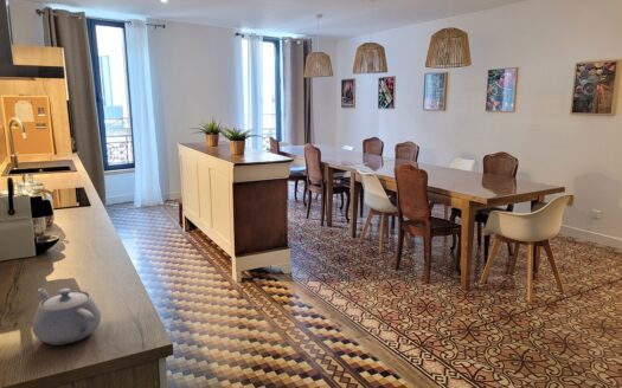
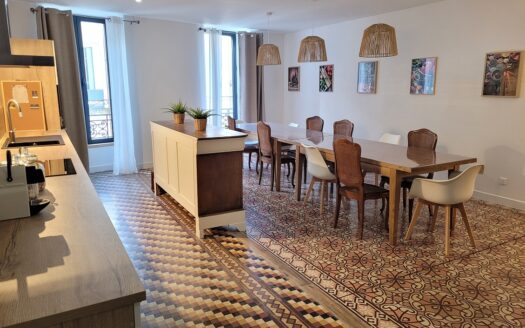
- teapot [31,287,102,347]
